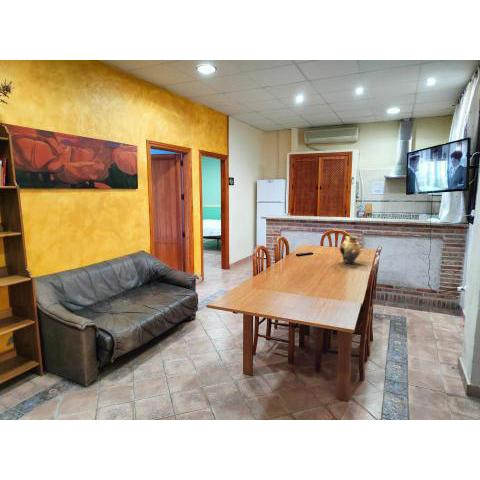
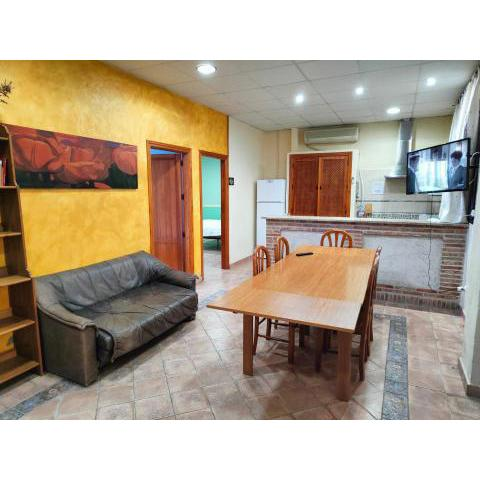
- vase [339,235,363,264]
